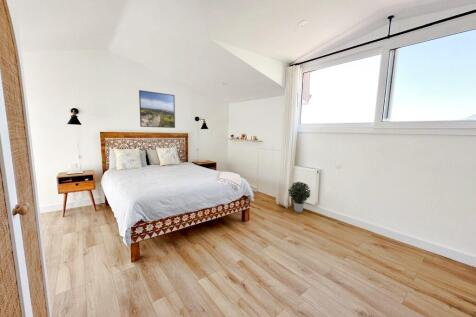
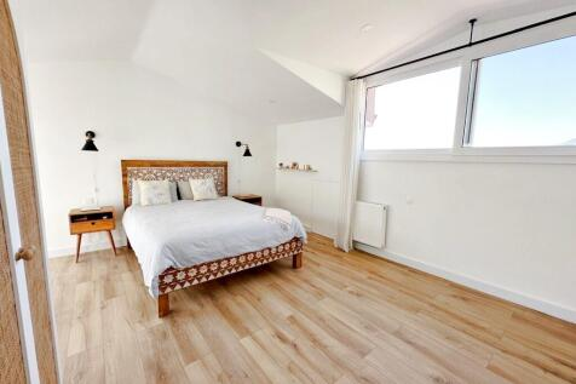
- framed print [138,89,176,129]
- potted plant [287,181,312,214]
